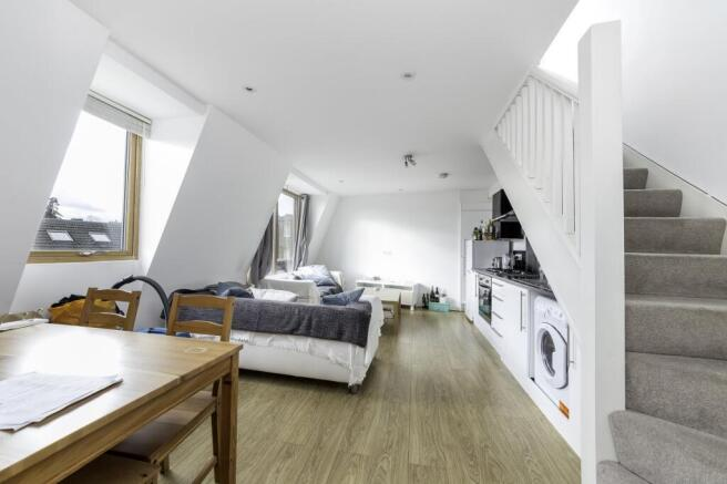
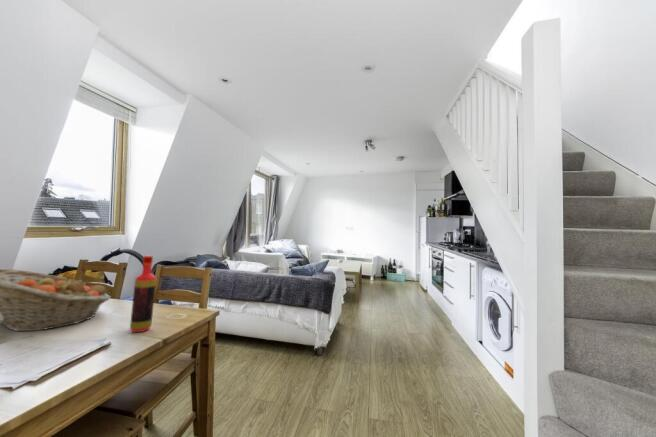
+ bottle [129,254,157,333]
+ fruit basket [0,268,111,332]
